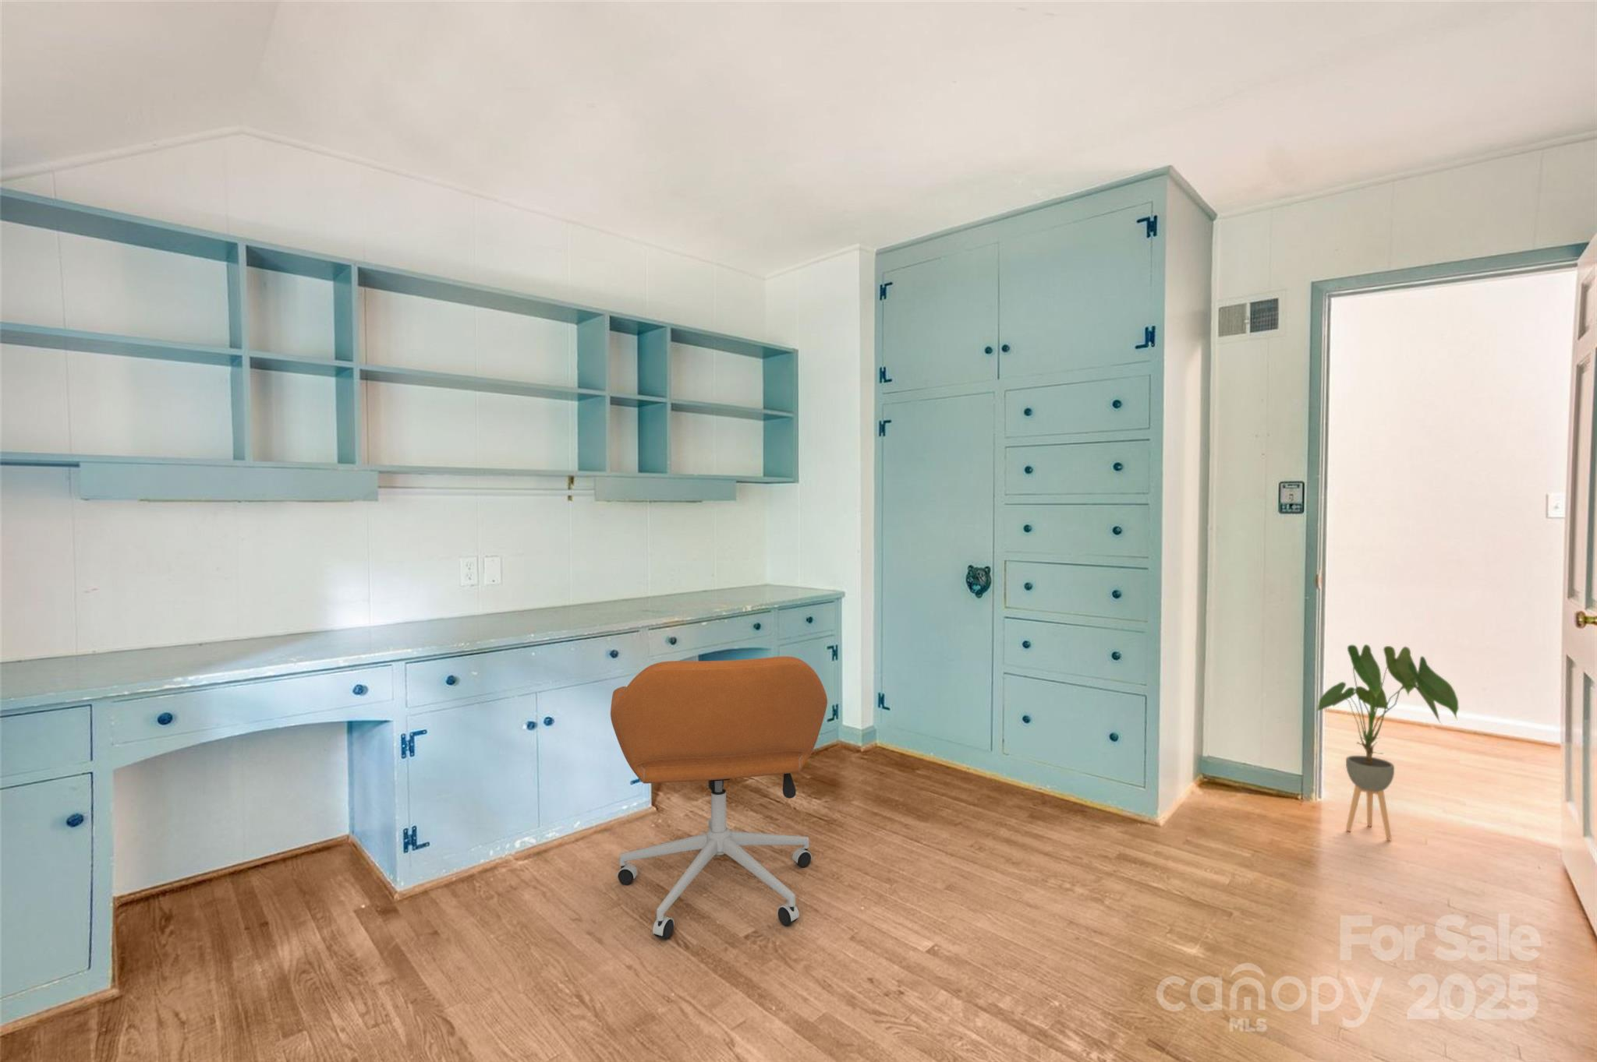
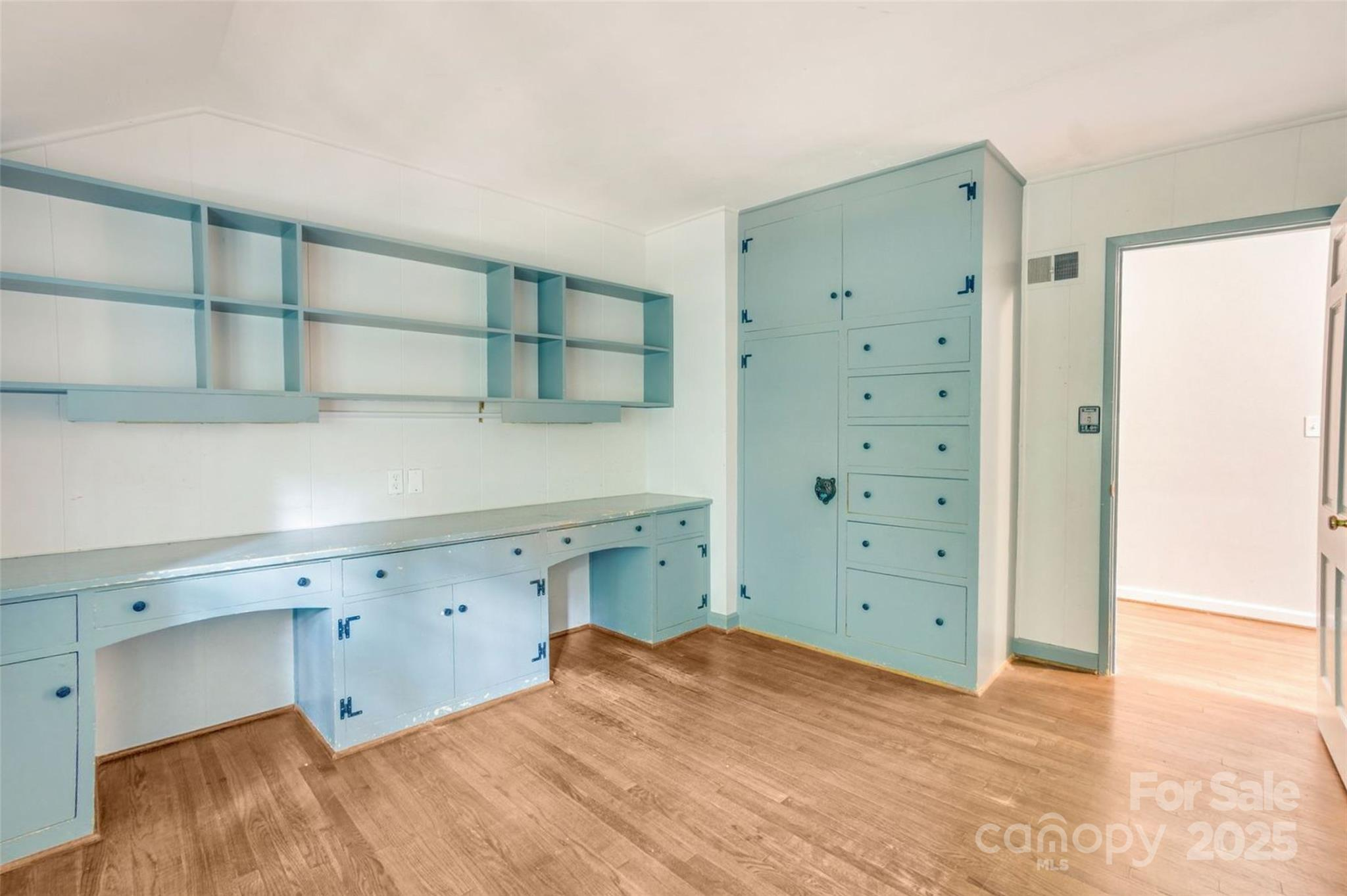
- office chair [609,655,828,940]
- house plant [1314,644,1459,840]
